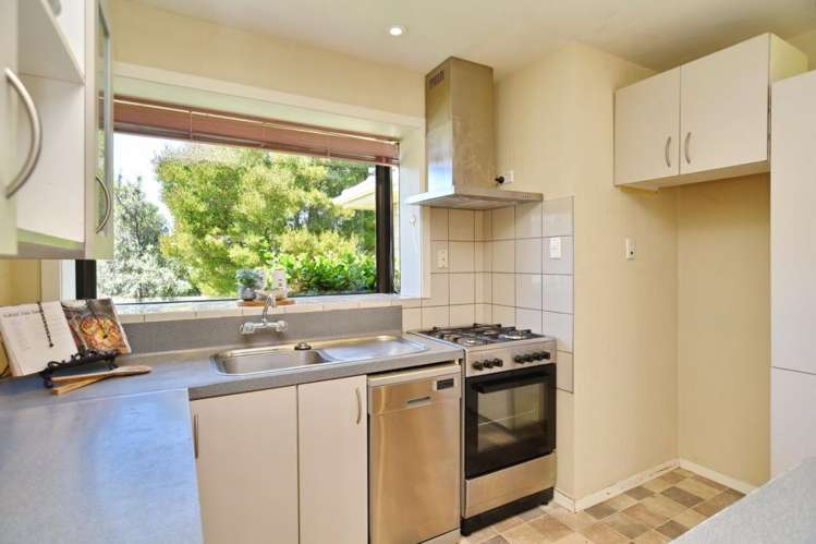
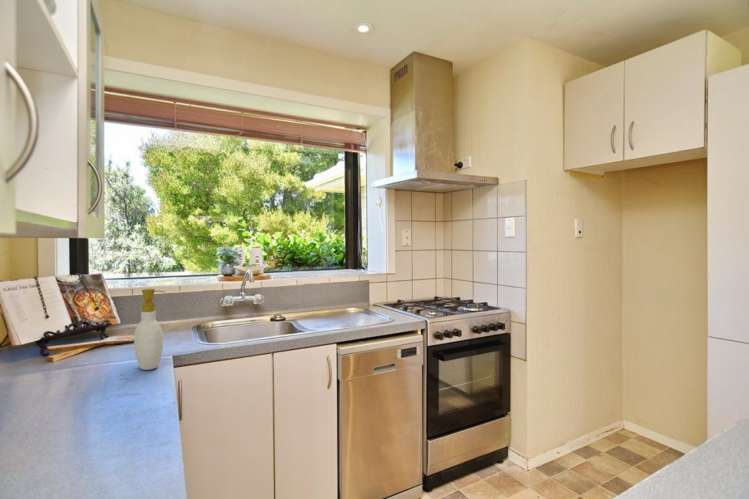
+ soap bottle [133,288,166,371]
